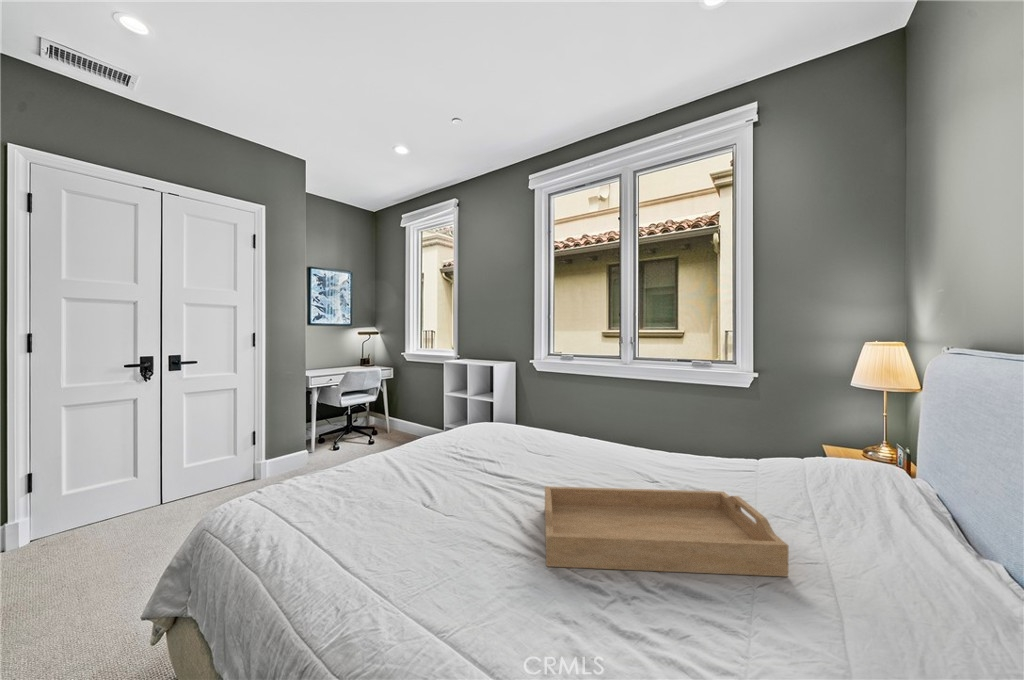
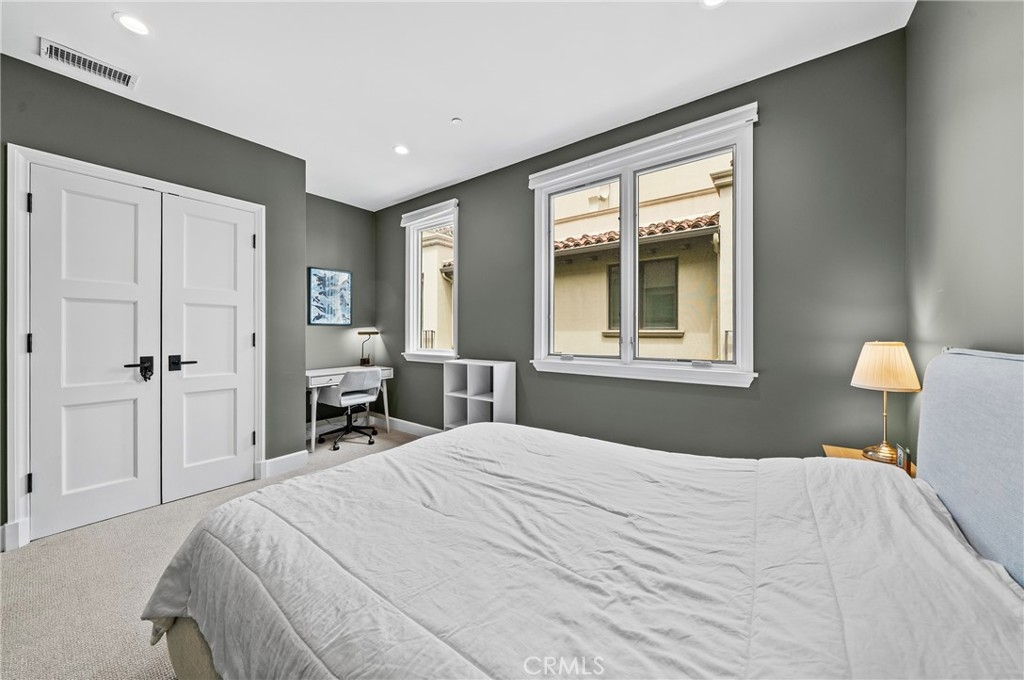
- serving tray [544,485,789,578]
